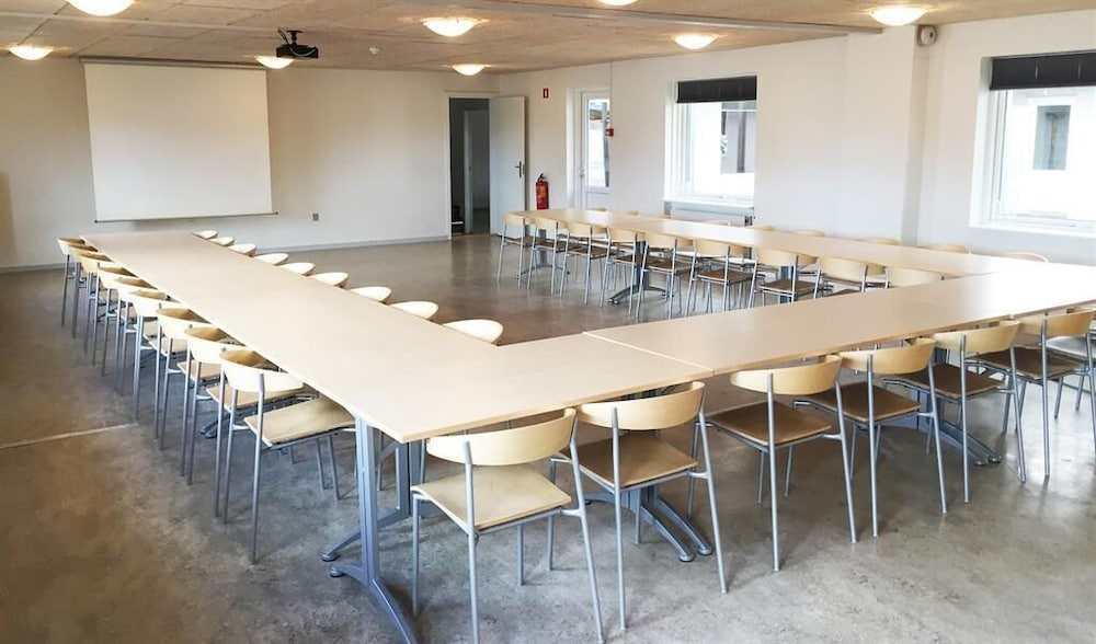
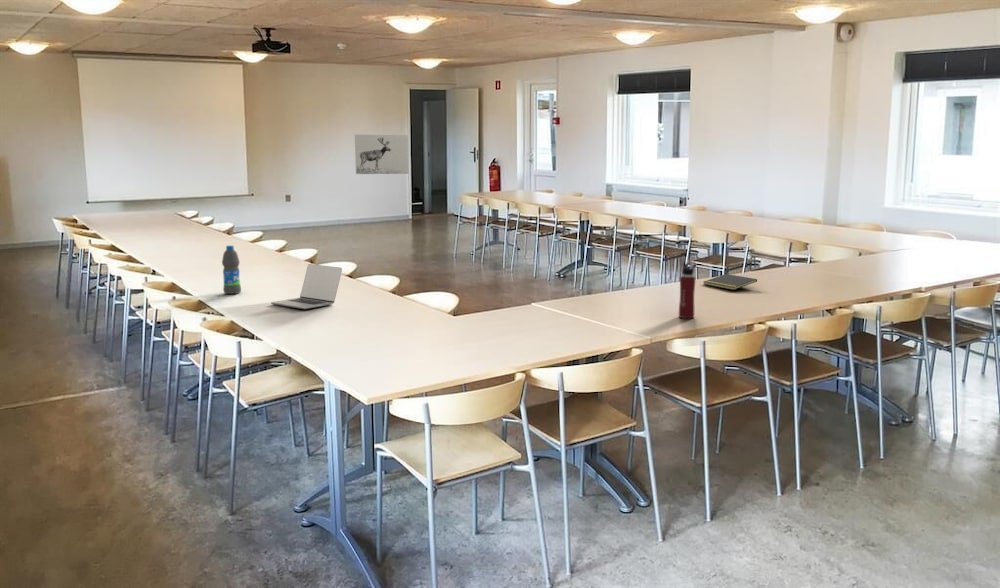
+ laptop [270,263,343,310]
+ water bottle [678,261,697,319]
+ notepad [703,273,758,291]
+ water bottle [221,245,242,295]
+ wall art [354,134,410,175]
